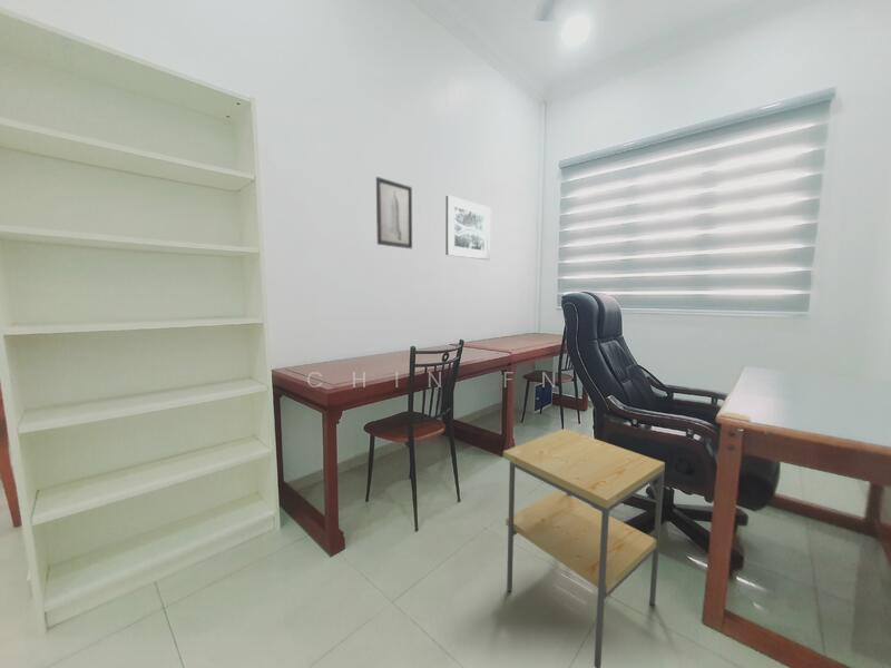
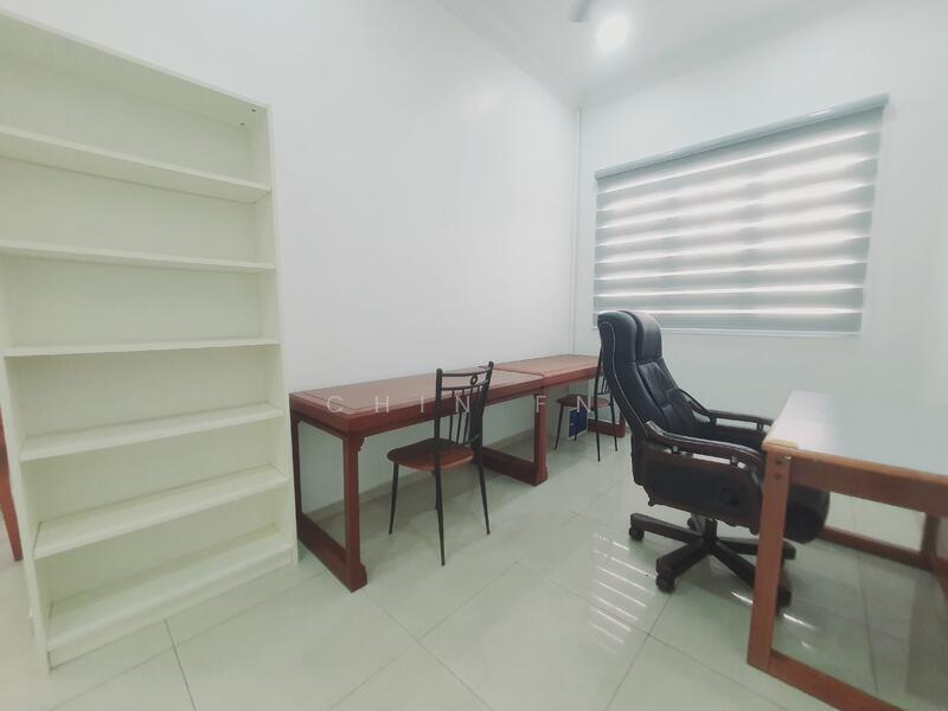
- side table [502,428,666,668]
- wall art [375,176,413,249]
- wall art [444,195,491,261]
